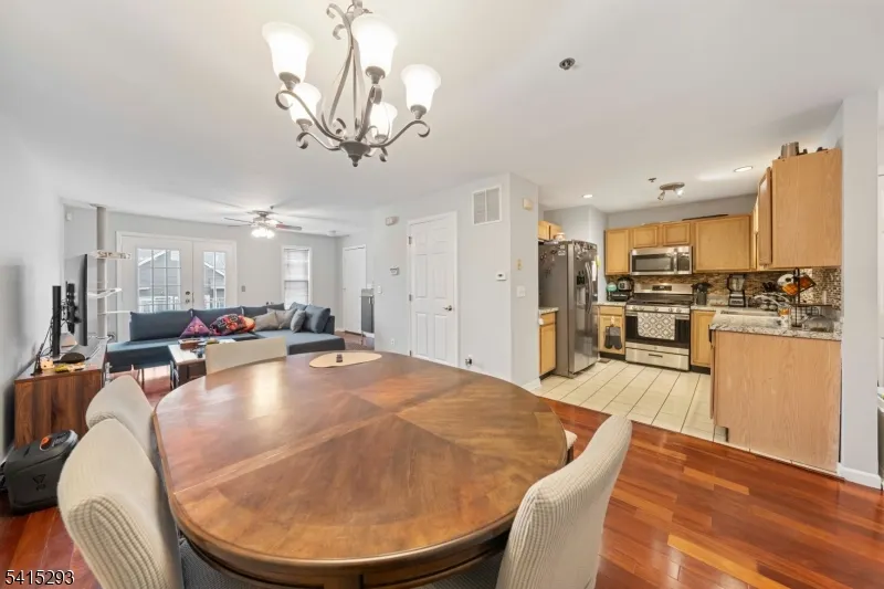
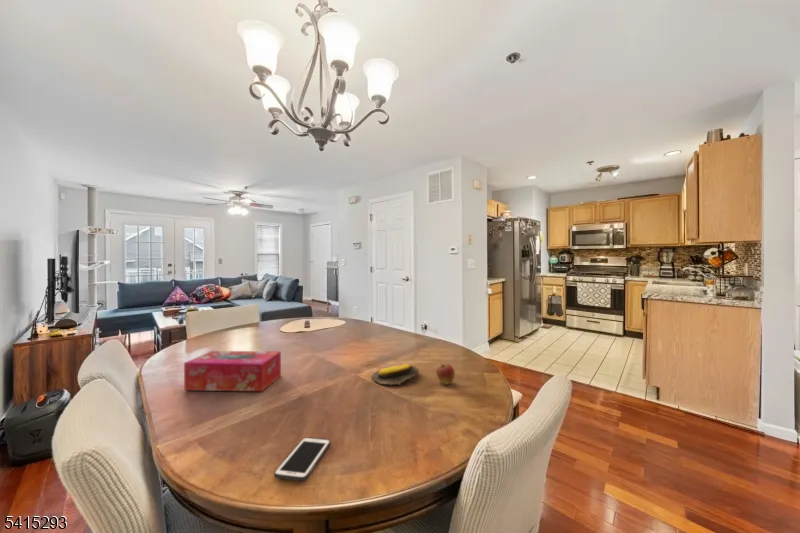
+ cell phone [273,436,331,482]
+ tissue box [183,350,282,392]
+ banana [371,363,420,385]
+ fruit [435,362,456,386]
